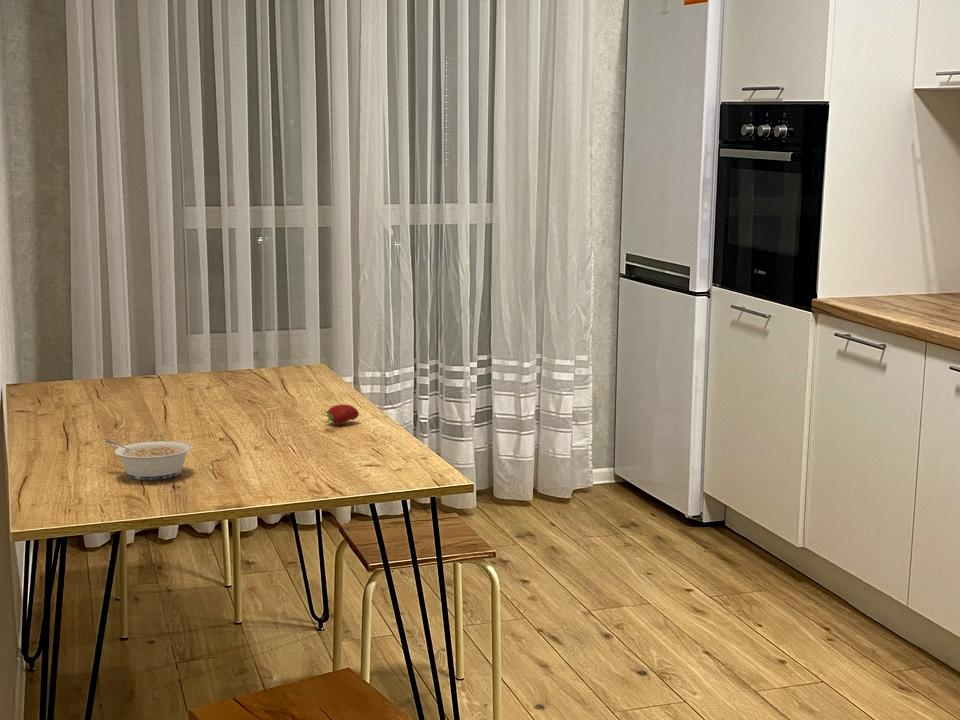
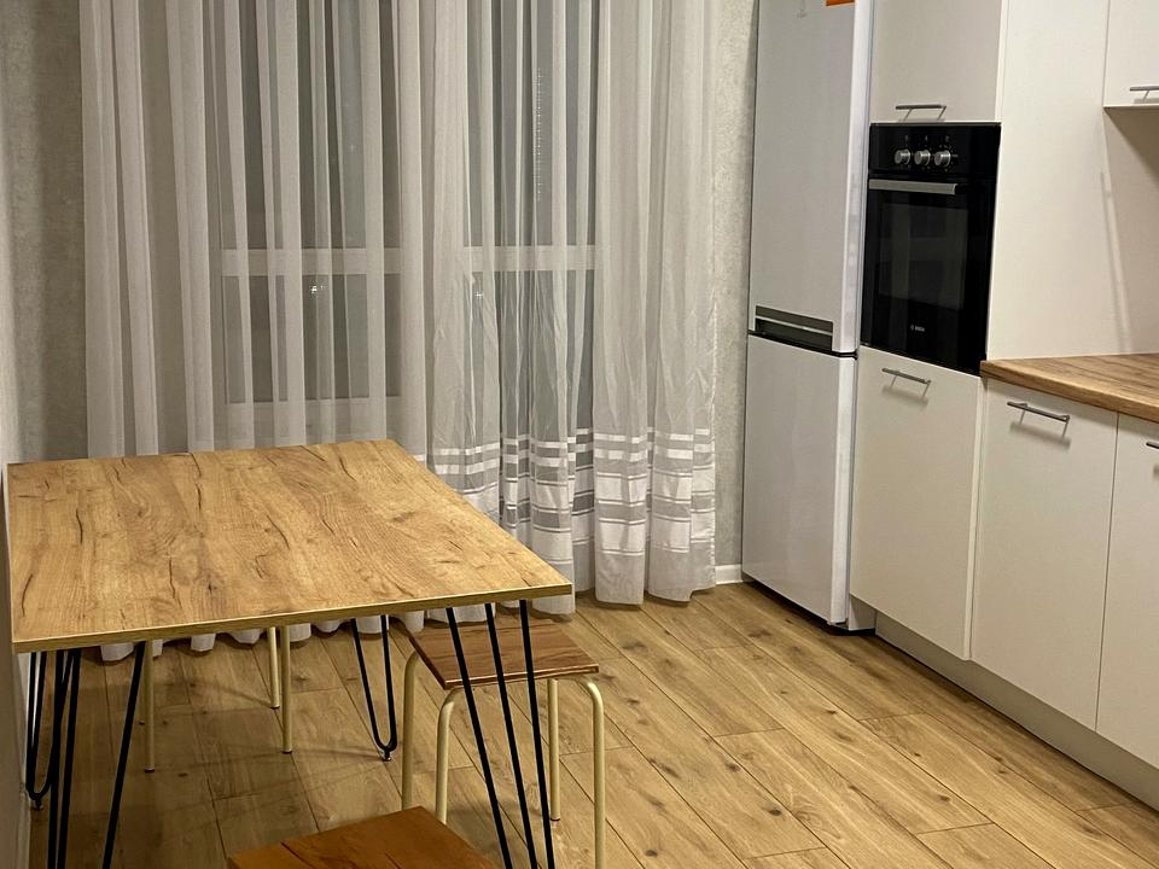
- legume [104,439,193,481]
- fruit [321,403,360,425]
